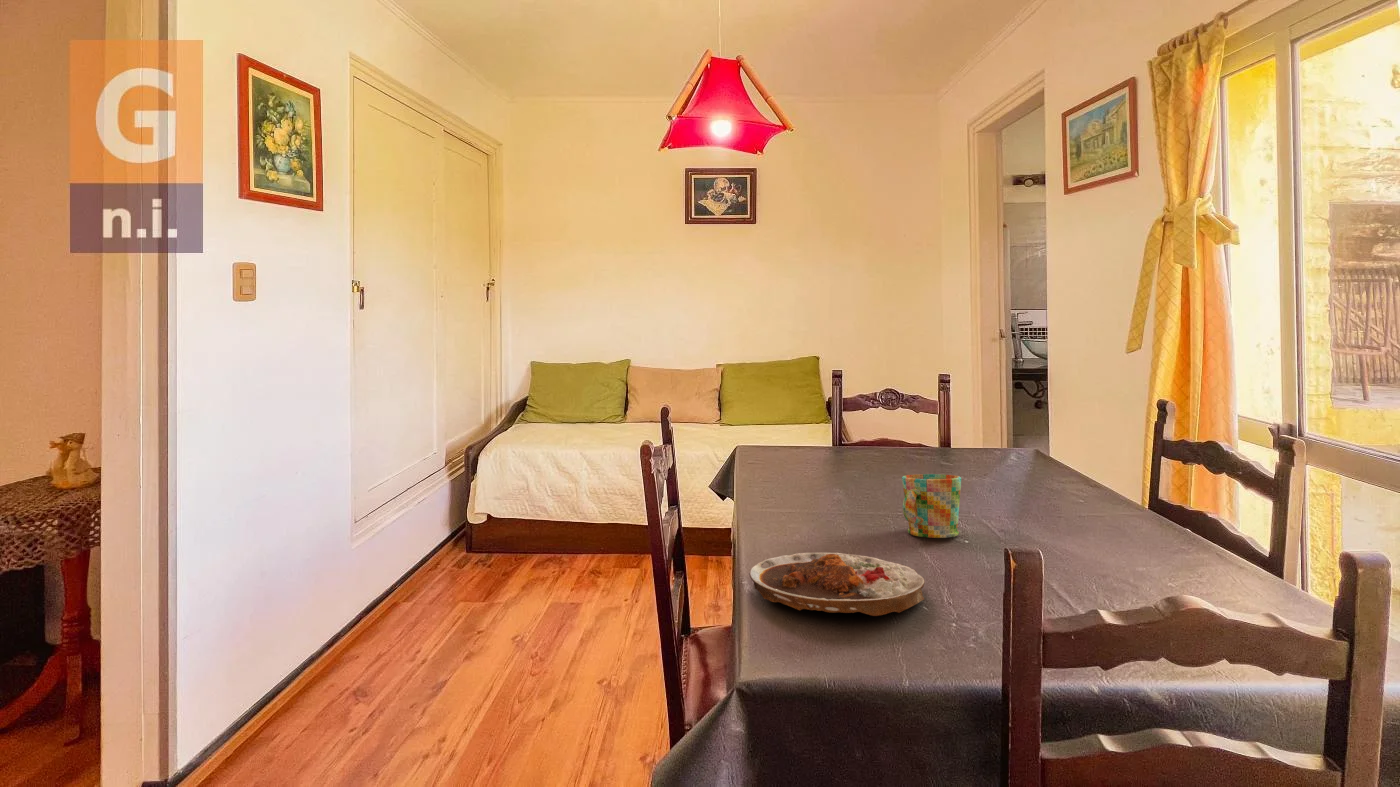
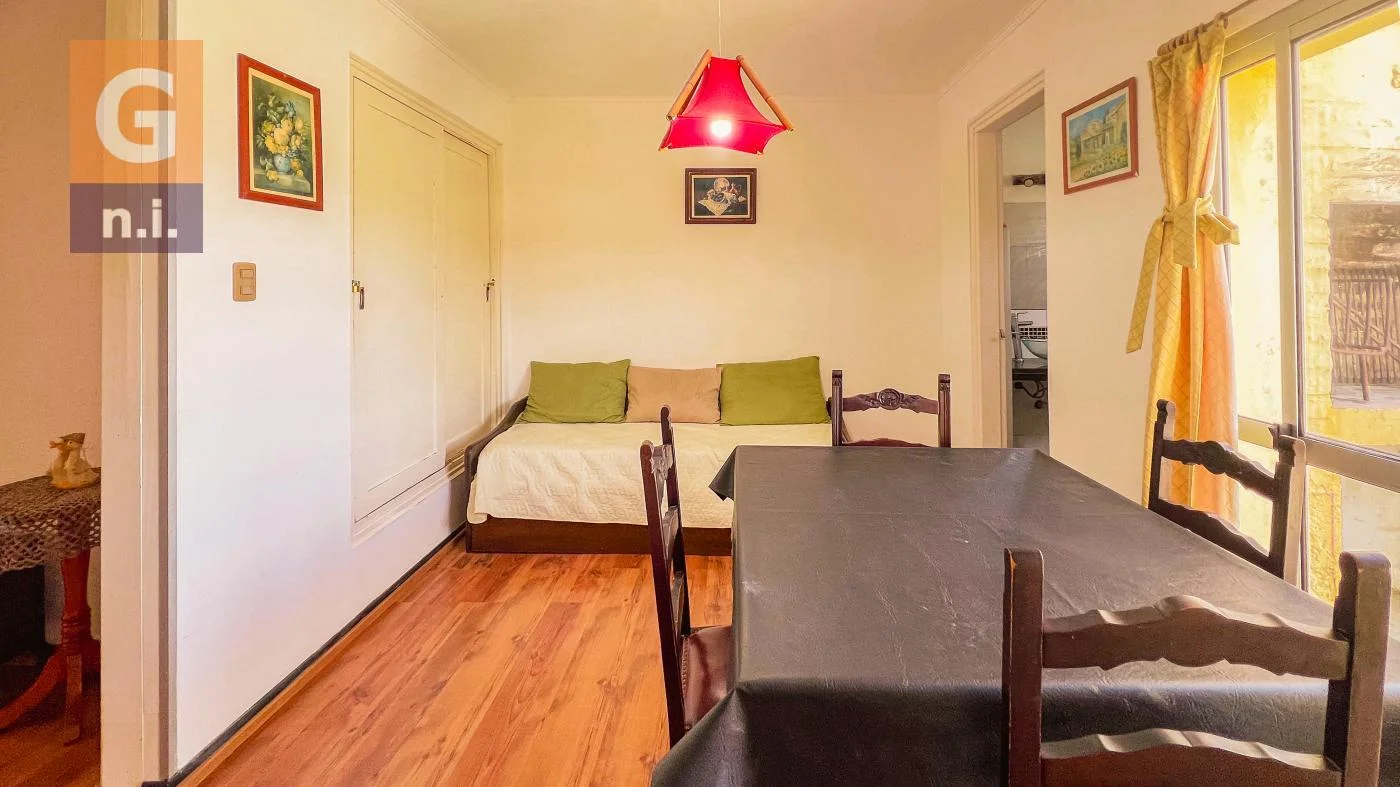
- plate [748,552,926,617]
- mug [901,473,962,539]
